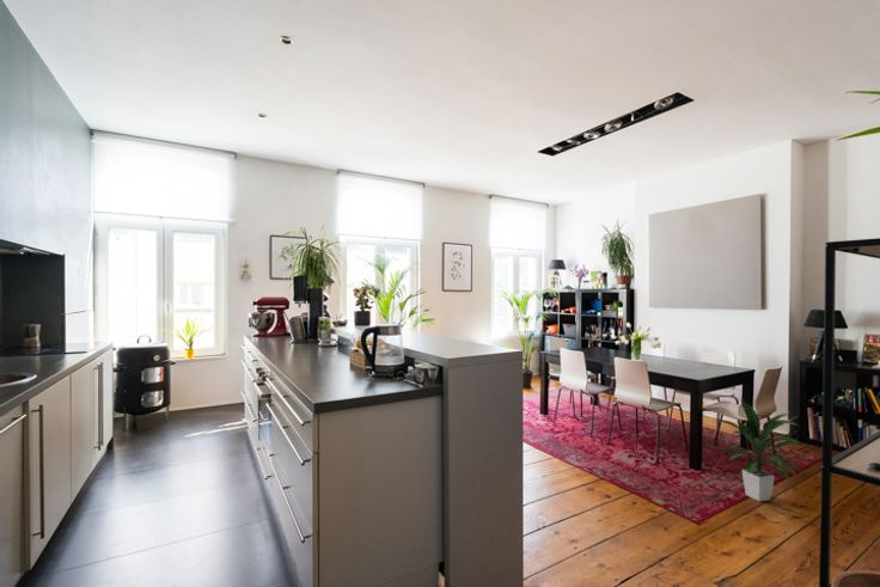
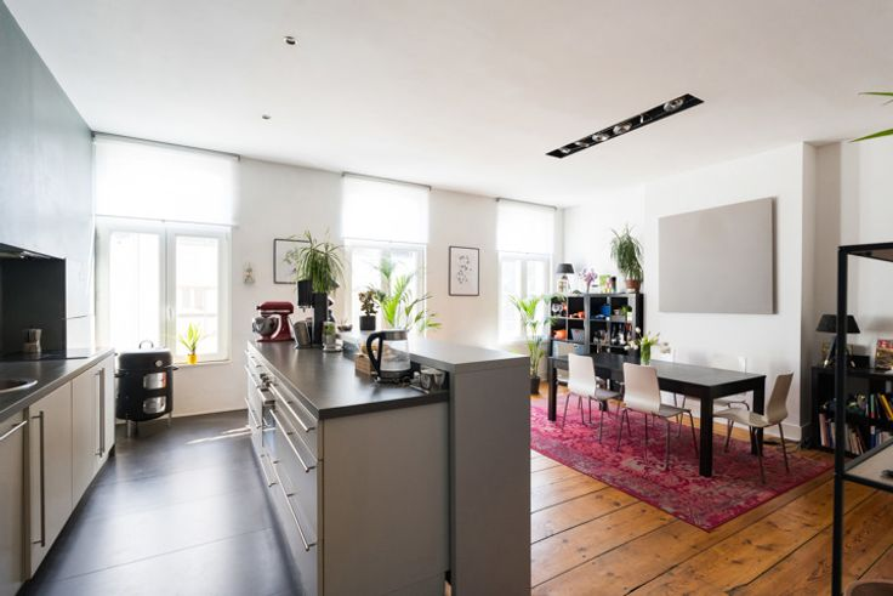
- indoor plant [713,397,800,502]
